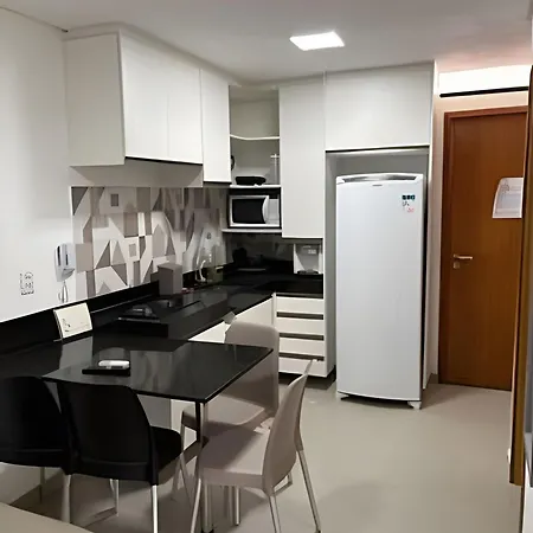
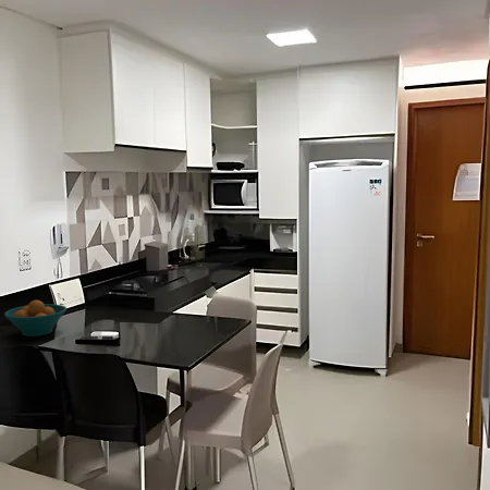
+ fruit bowl [3,299,69,338]
